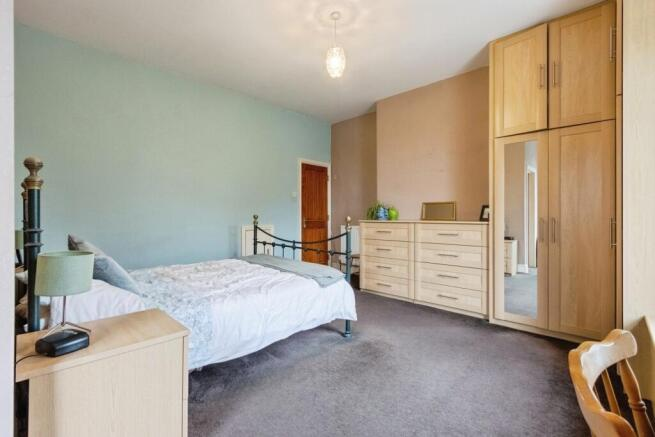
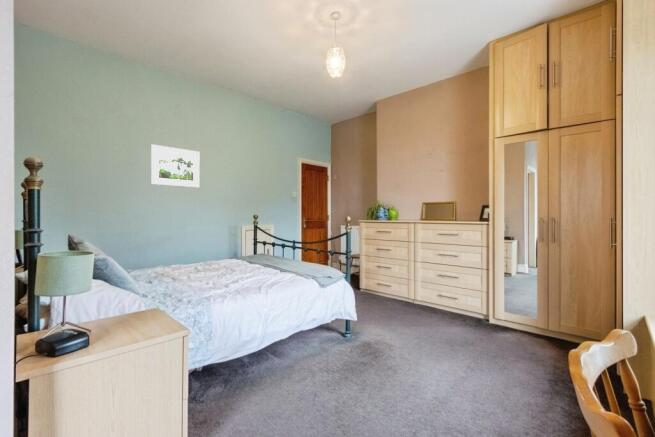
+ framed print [150,143,201,188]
